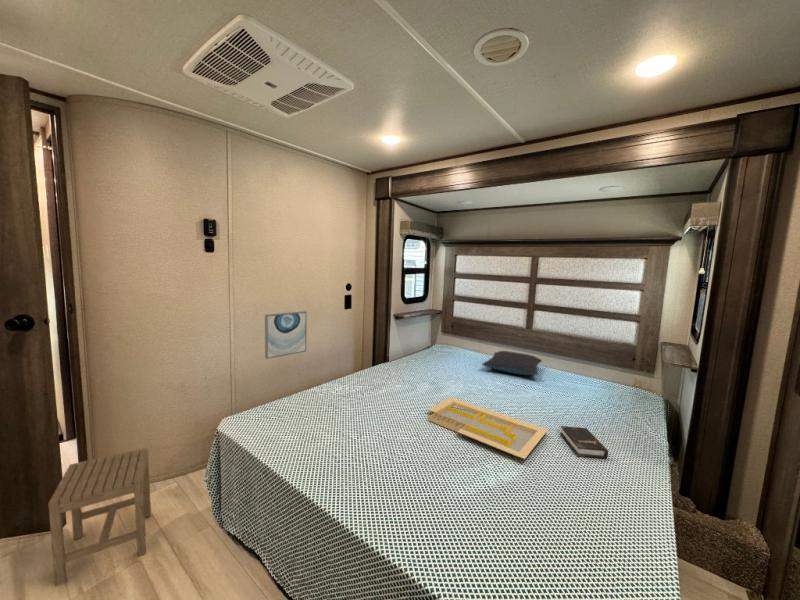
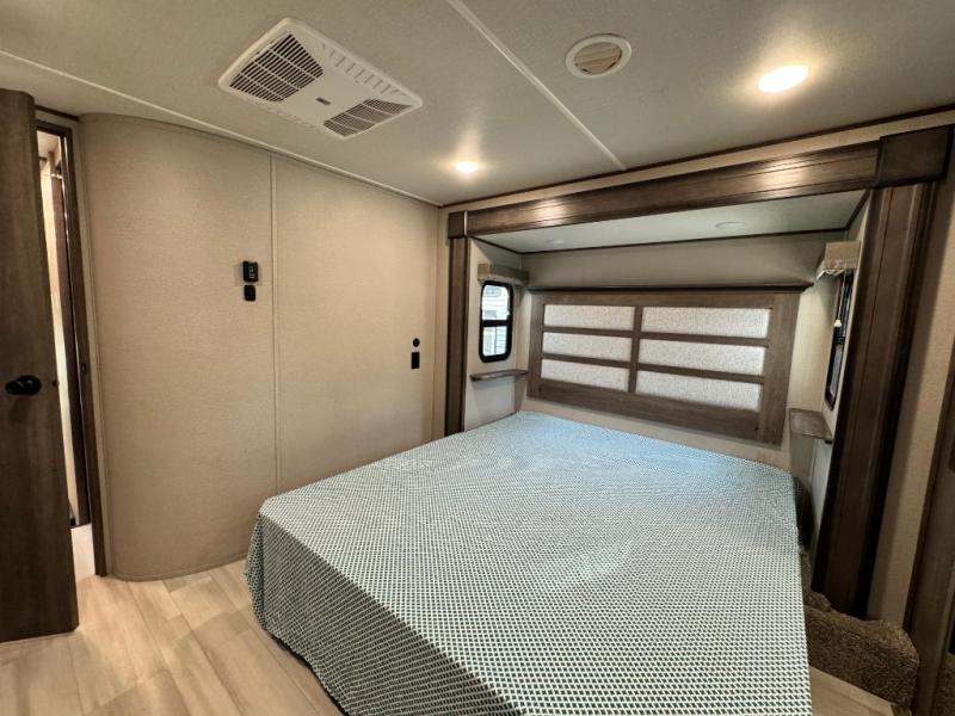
- serving tray [427,396,548,460]
- wall art [264,310,308,360]
- pillow [481,350,543,376]
- stool [47,446,152,588]
- hardback book [559,425,609,459]
